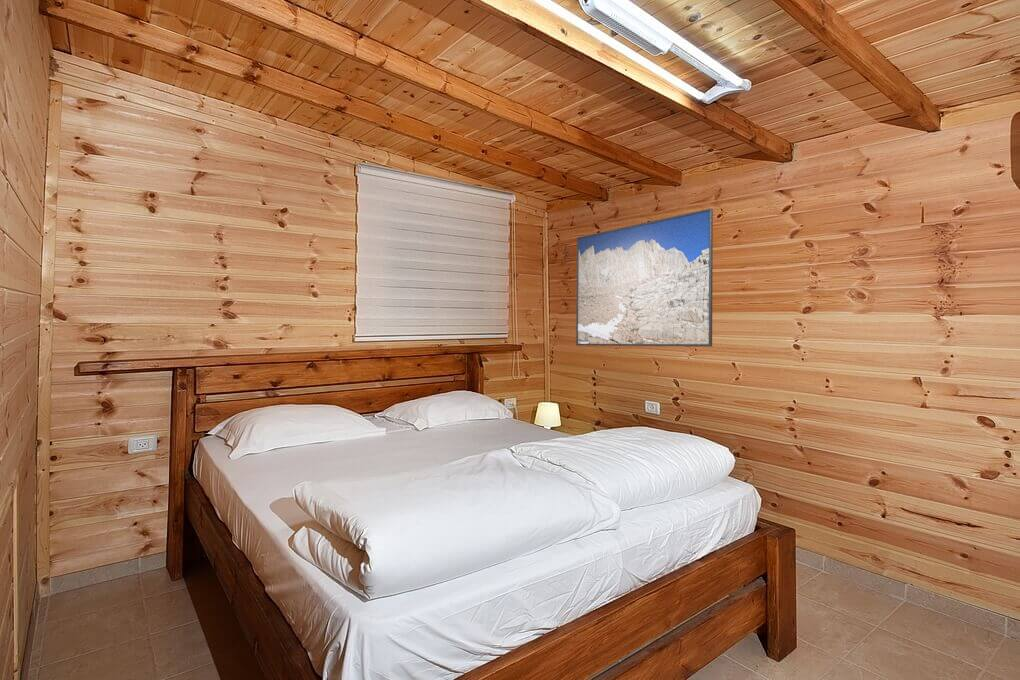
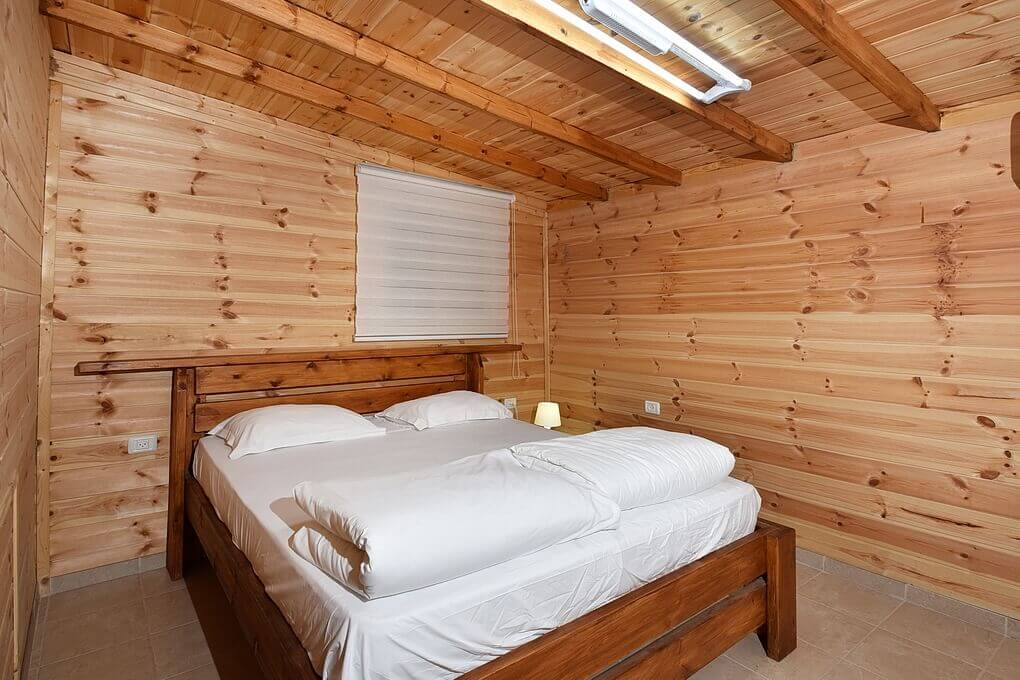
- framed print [575,207,714,347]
